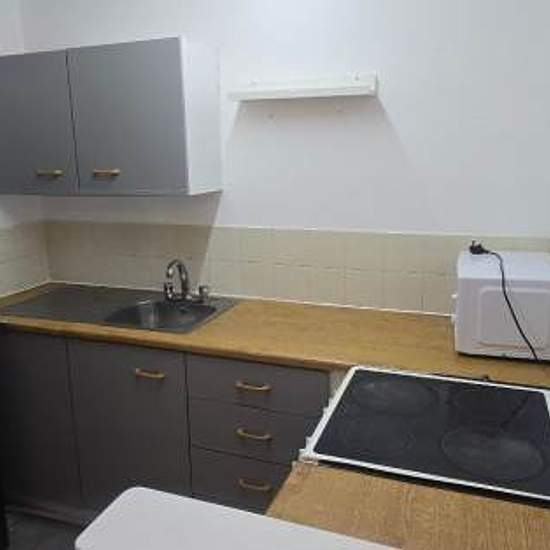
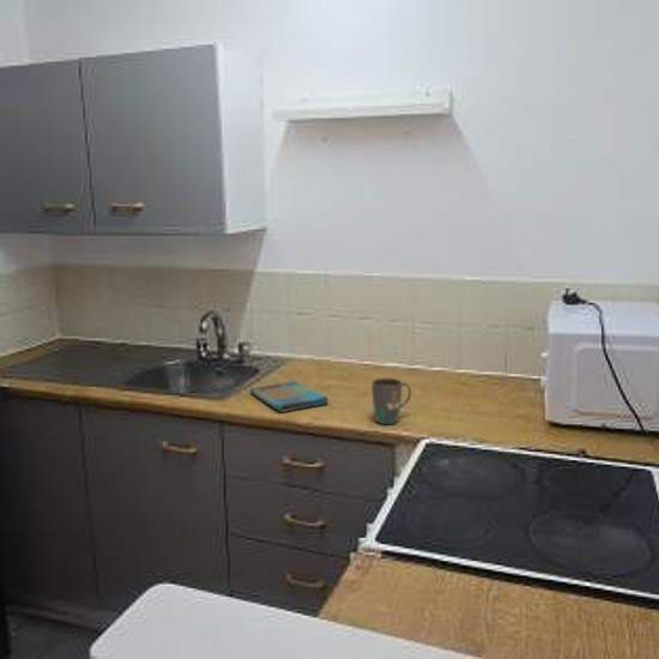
+ mug [370,377,412,425]
+ dish towel [249,380,330,413]
